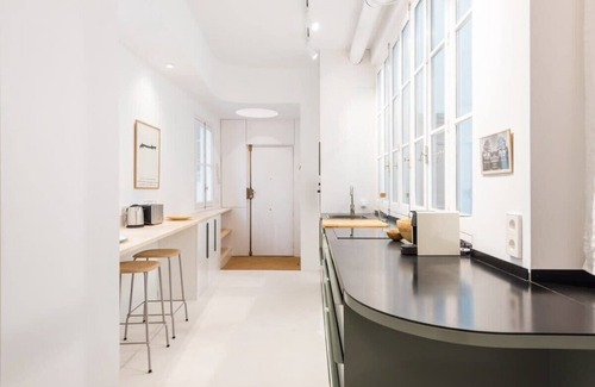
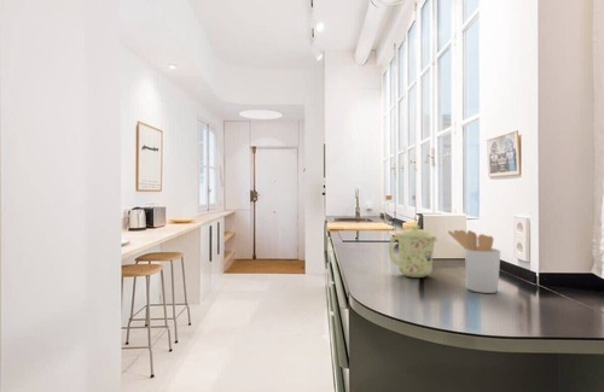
+ utensil holder [447,229,501,294]
+ mug [388,224,439,279]
